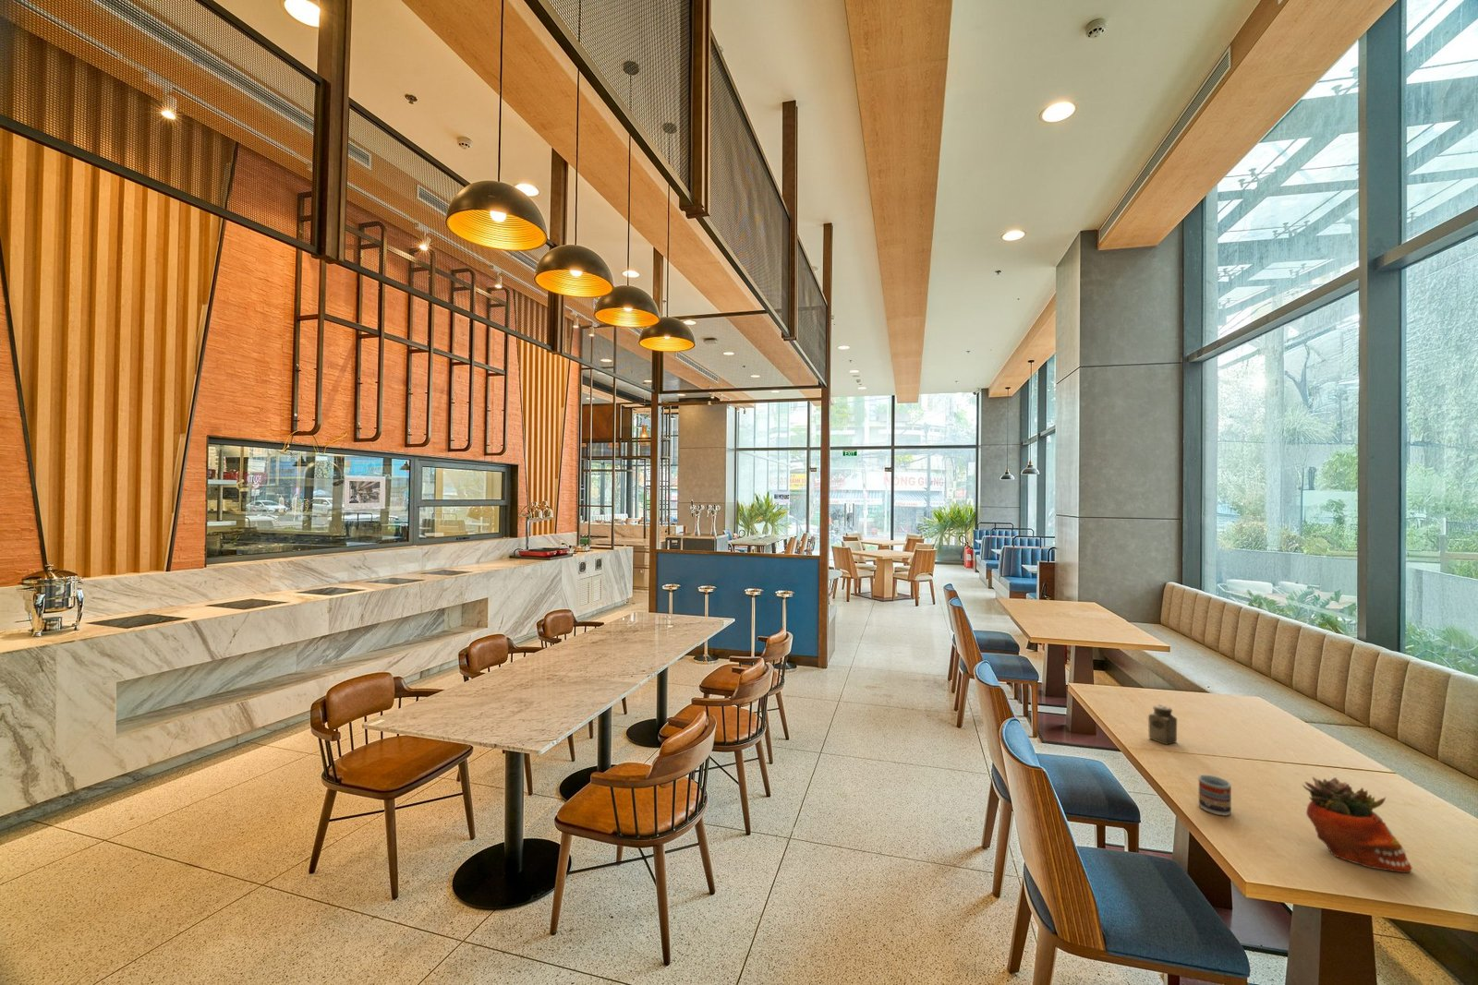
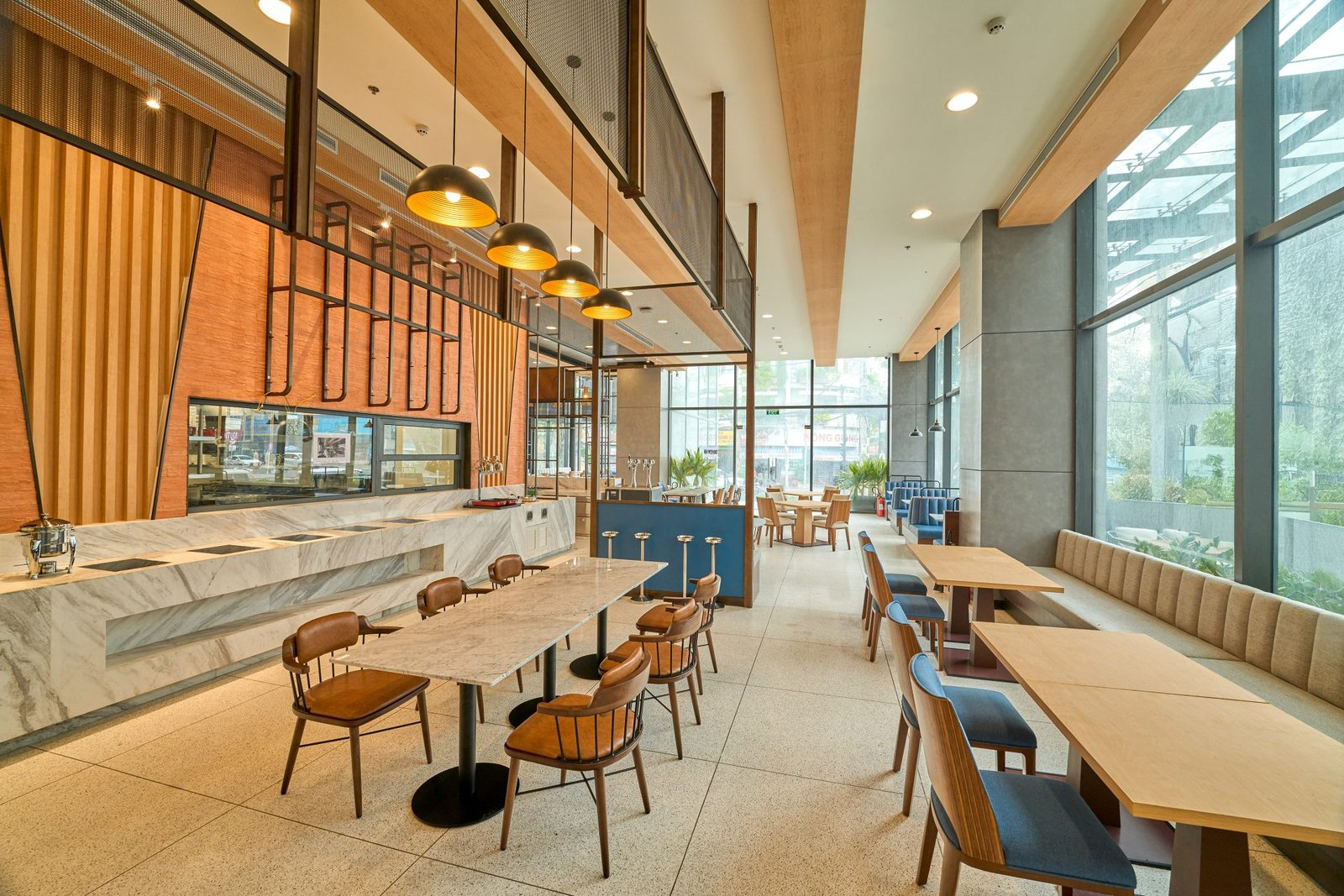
- salt shaker [1147,705,1178,746]
- succulent planter [1302,776,1413,873]
- cup [1198,775,1233,816]
